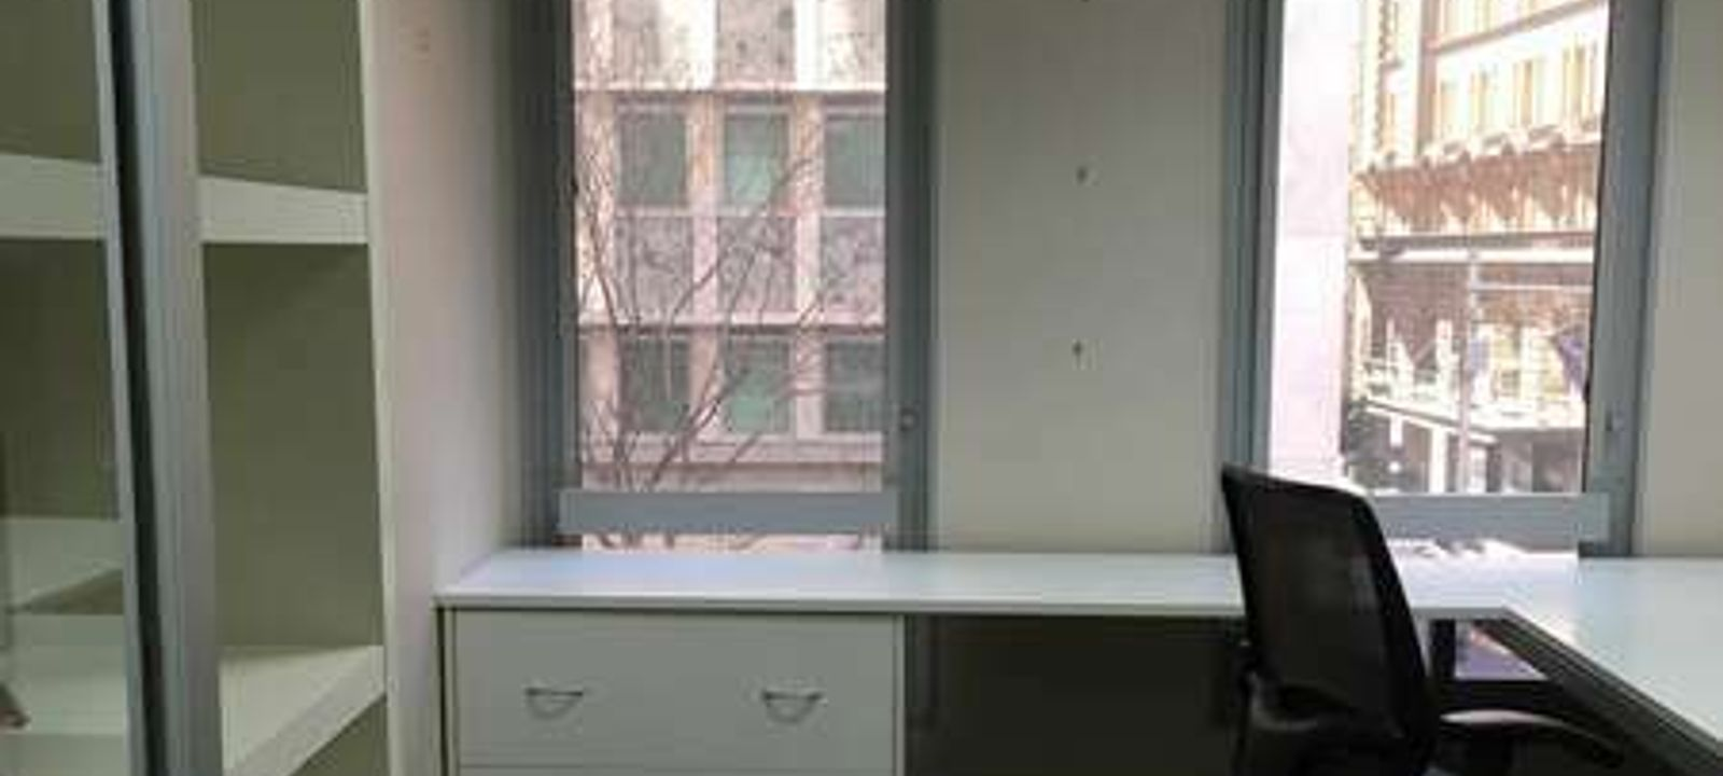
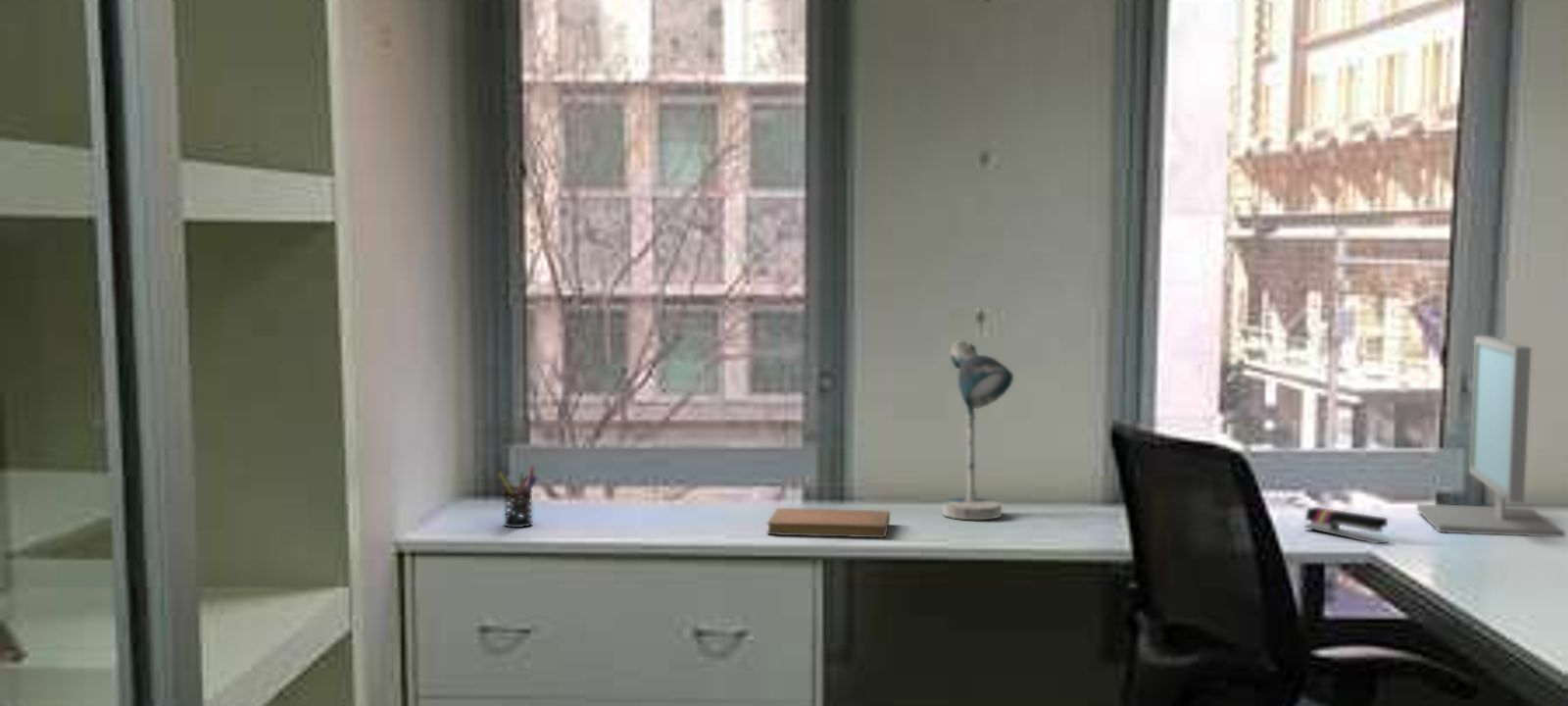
+ pen holder [497,466,538,529]
+ stapler [1303,506,1389,544]
+ computer monitor [1416,334,1566,538]
+ desk lamp [942,340,1014,521]
+ notebook [766,507,891,538]
